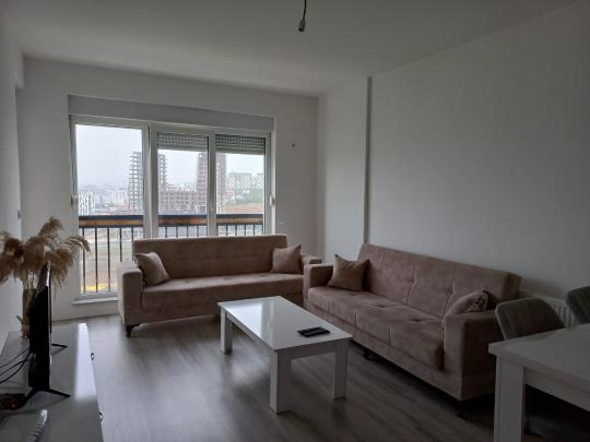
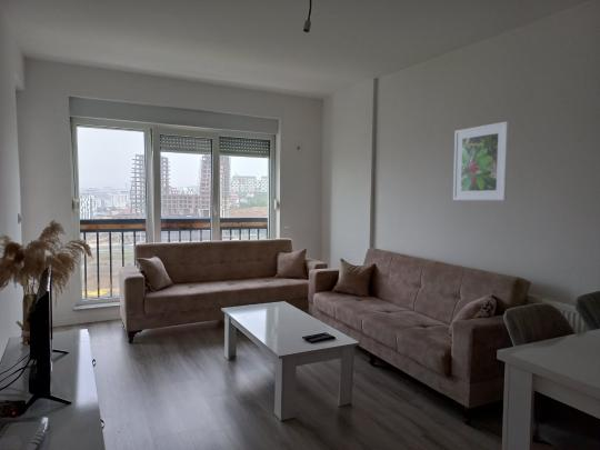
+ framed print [452,120,510,201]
